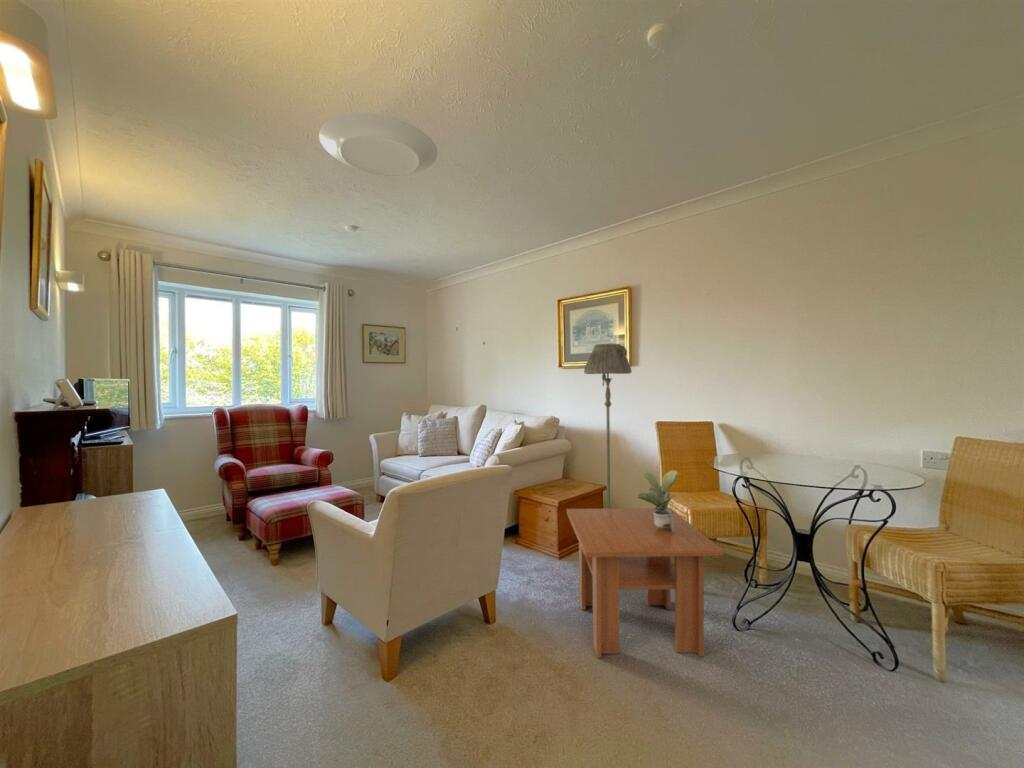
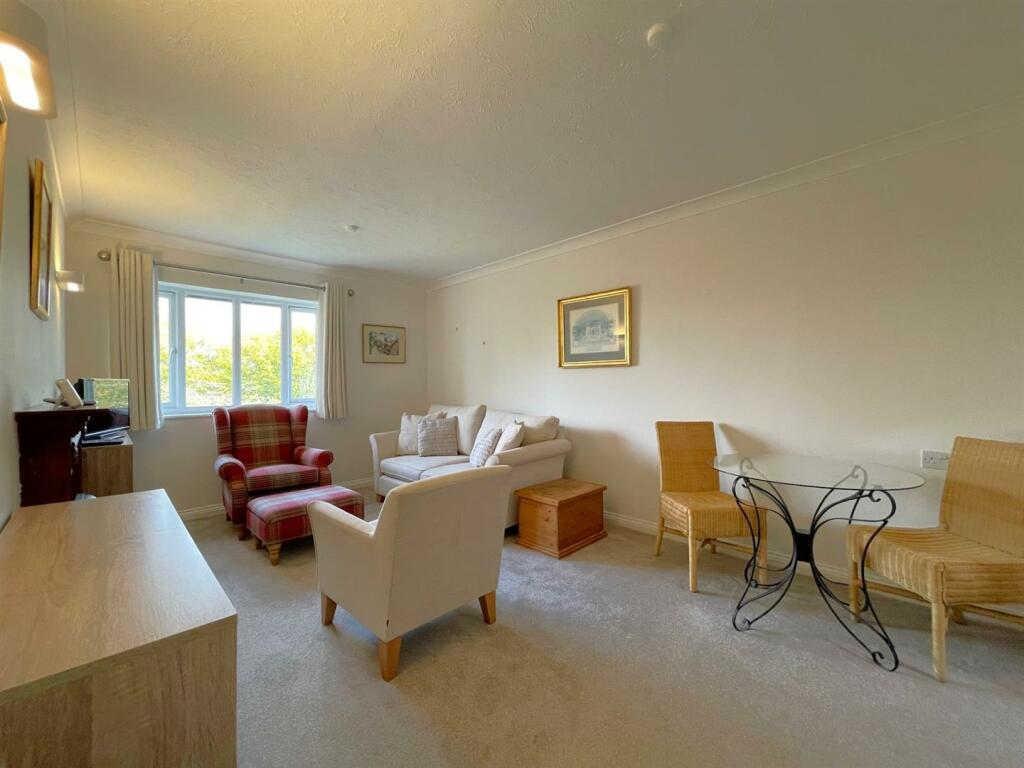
- ceiling light [318,112,438,177]
- floor lamp [583,342,633,509]
- coffee table [566,507,724,659]
- potted plant [636,469,680,532]
